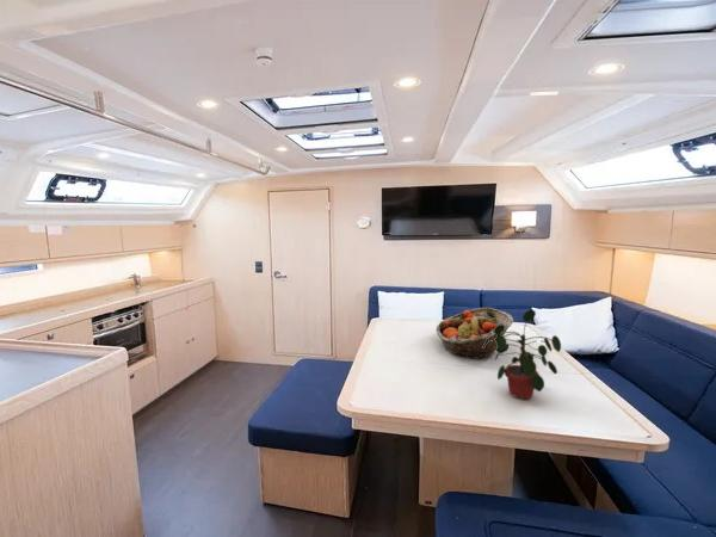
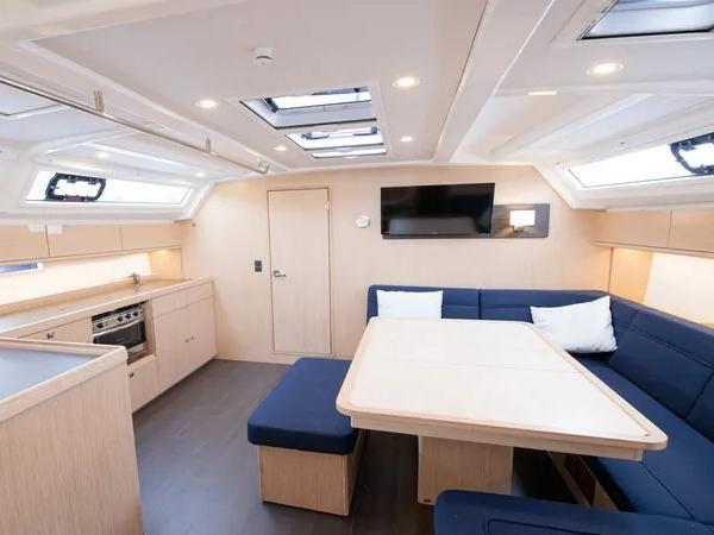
- potted plant [482,309,562,400]
- fruit basket [434,307,514,360]
